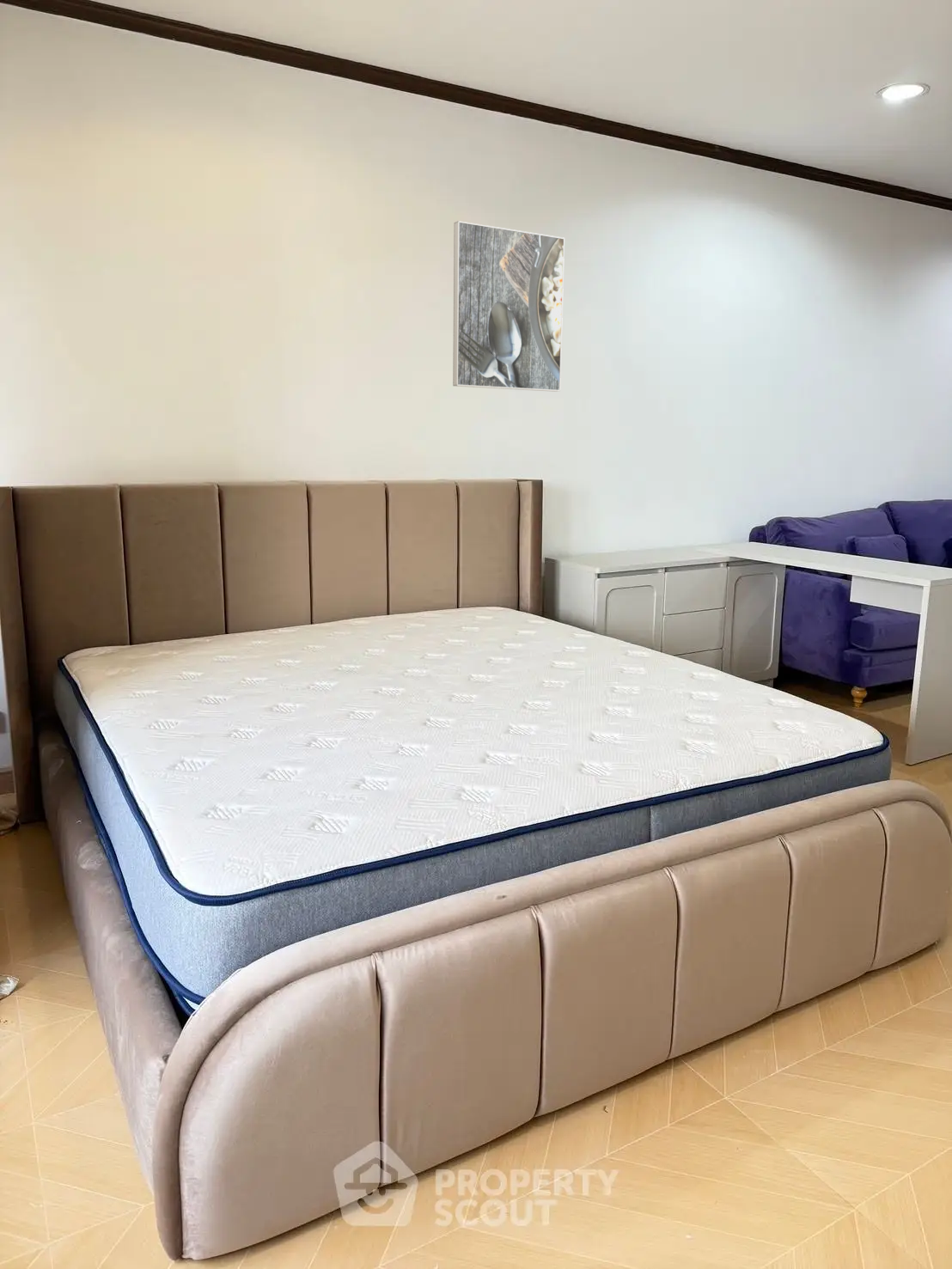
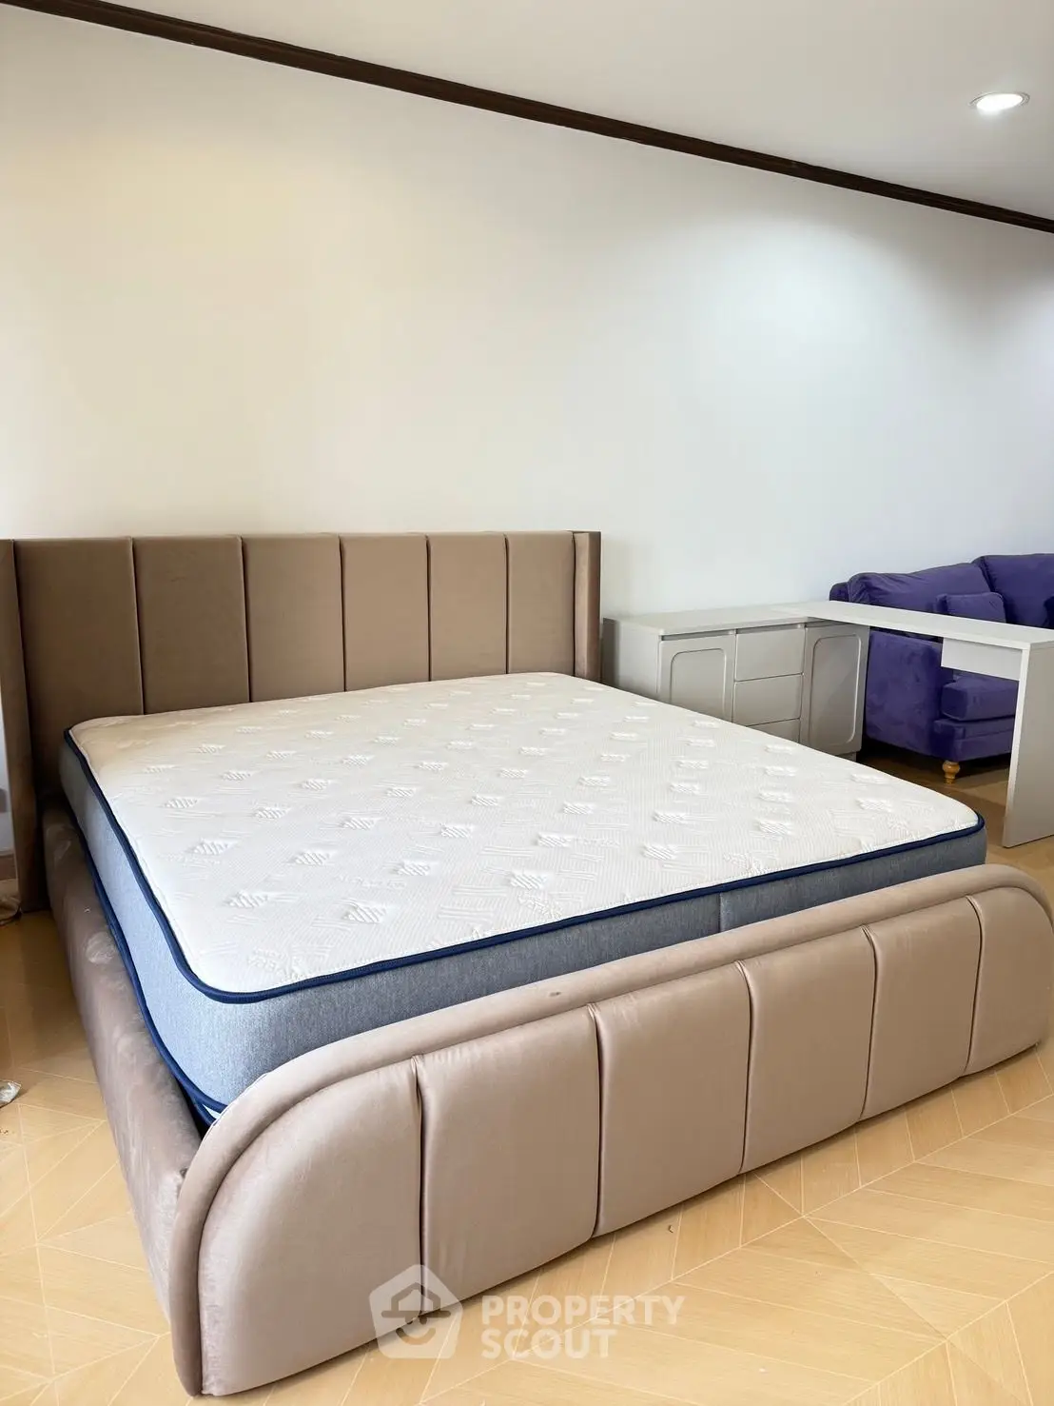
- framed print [452,220,565,393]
